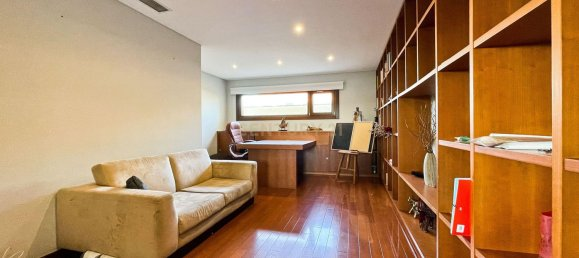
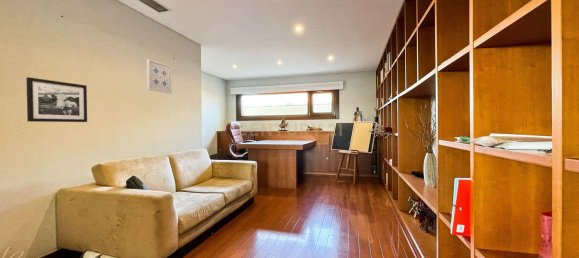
+ picture frame [25,76,88,123]
+ wall art [146,58,173,94]
